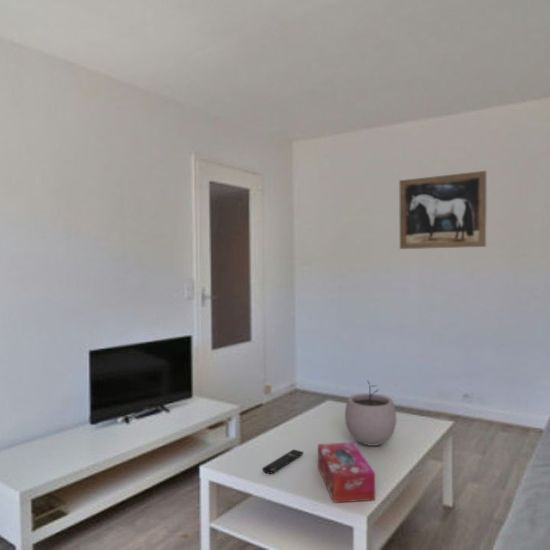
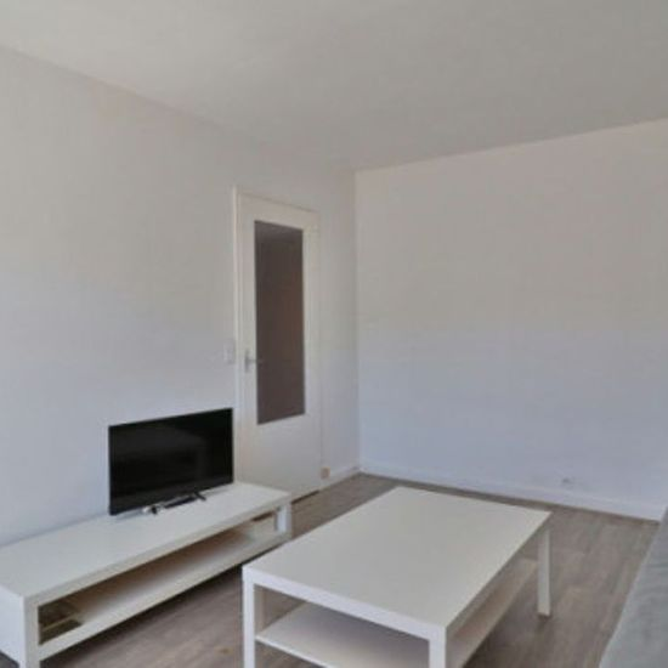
- wall art [398,170,487,250]
- remote control [262,448,305,475]
- plant pot [344,381,397,447]
- tissue box [317,441,376,504]
